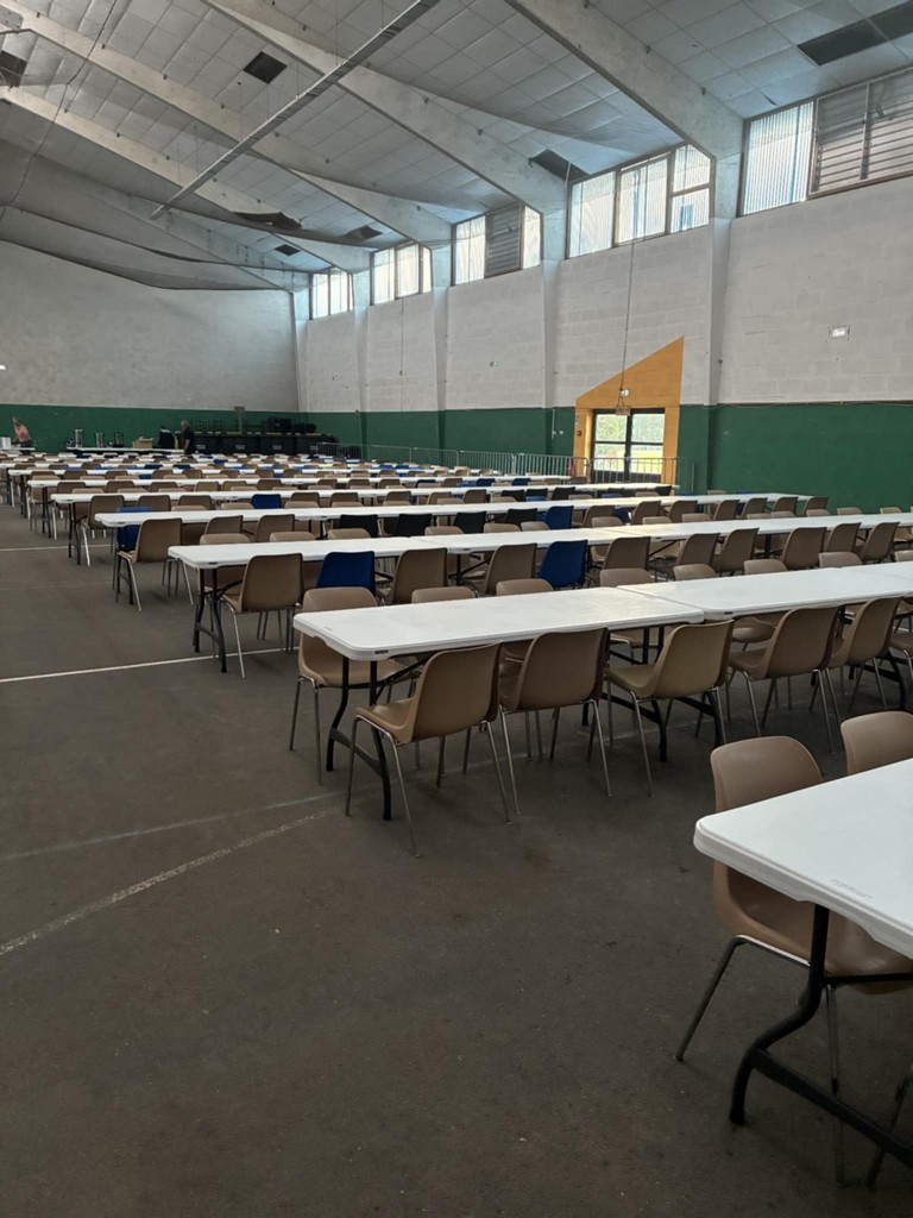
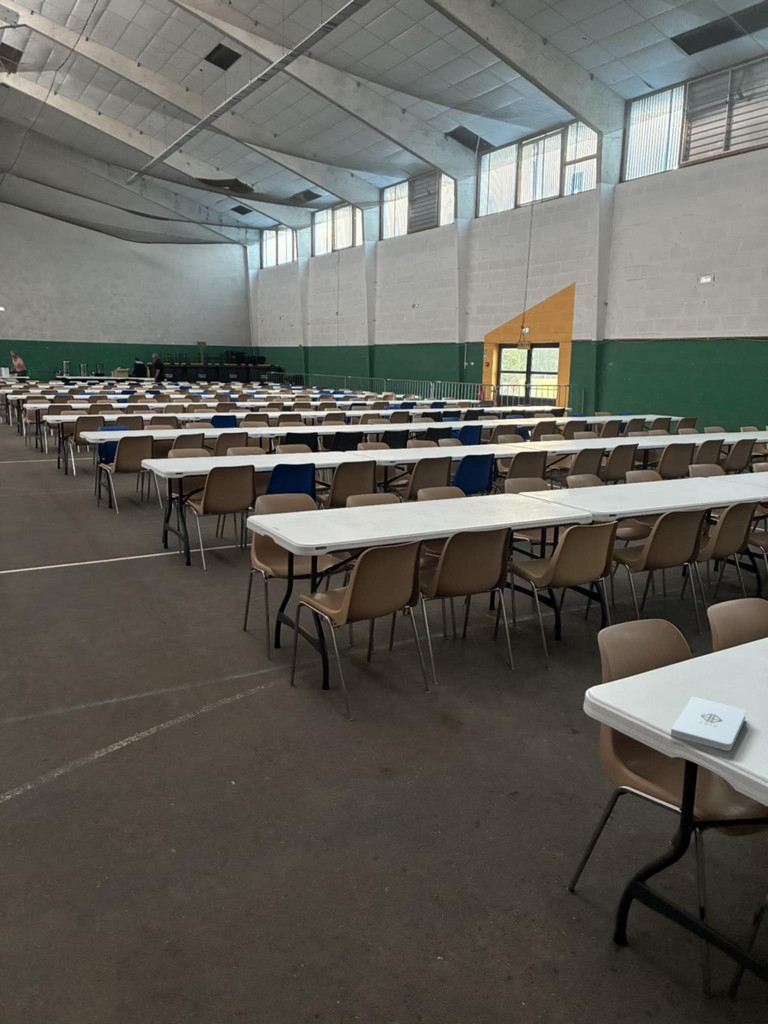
+ notepad [670,696,747,752]
